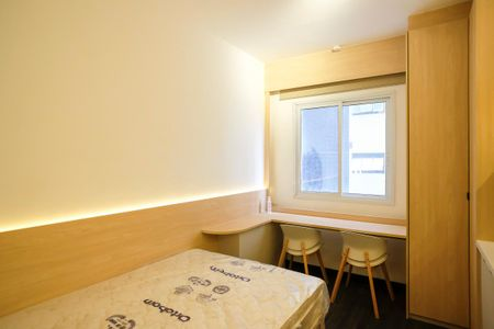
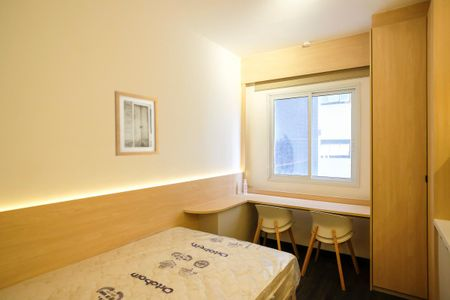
+ wall art [114,90,160,157]
